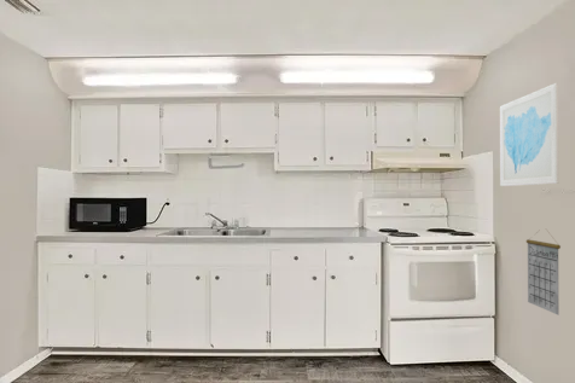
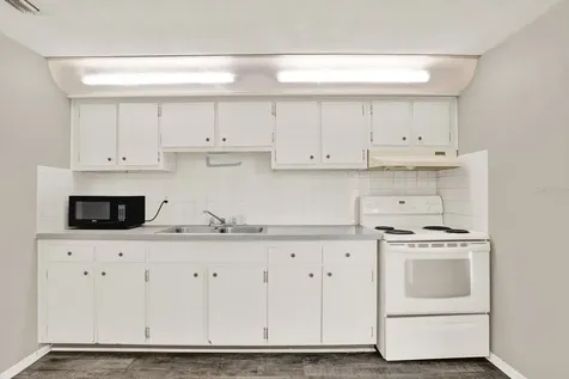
- calendar [525,230,562,317]
- wall art [499,82,559,187]
